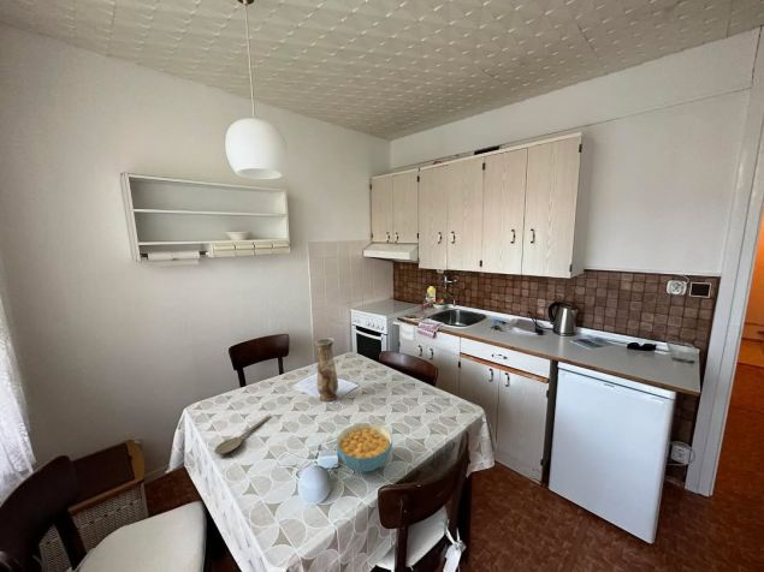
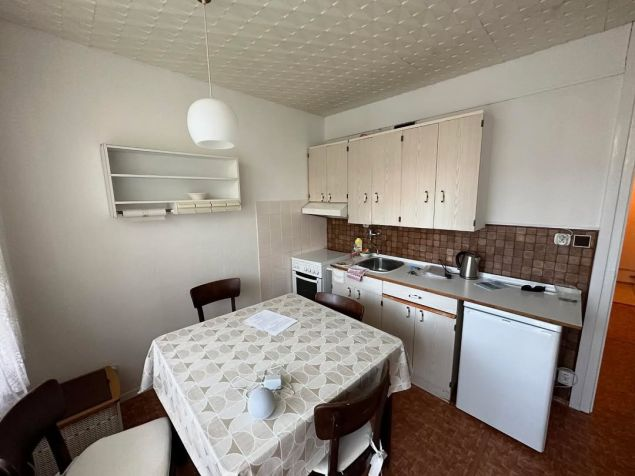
- vase [314,336,339,403]
- wooden spoon [213,415,274,455]
- cereal bowl [336,422,393,473]
